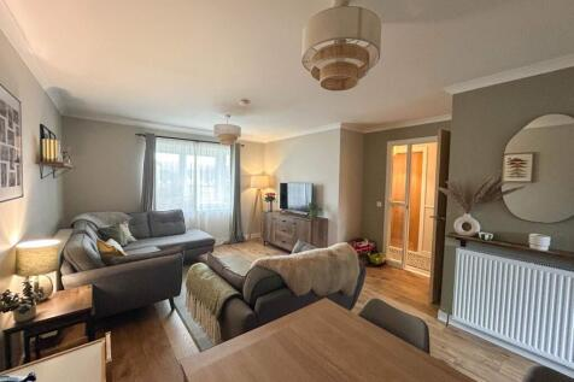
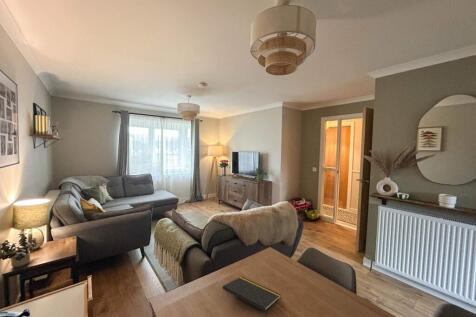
+ notepad [222,276,282,317]
